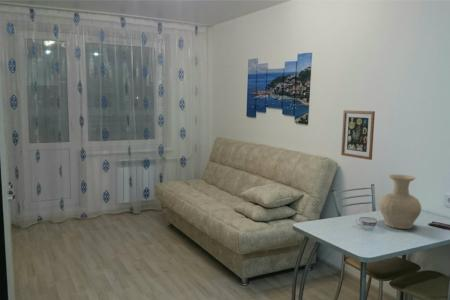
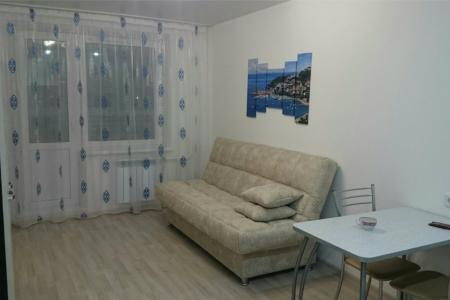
- vase [378,174,422,230]
- wall art [340,109,376,161]
